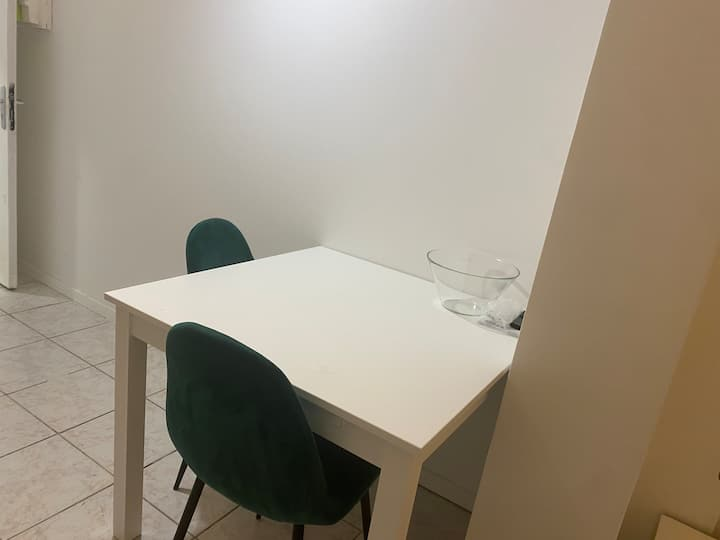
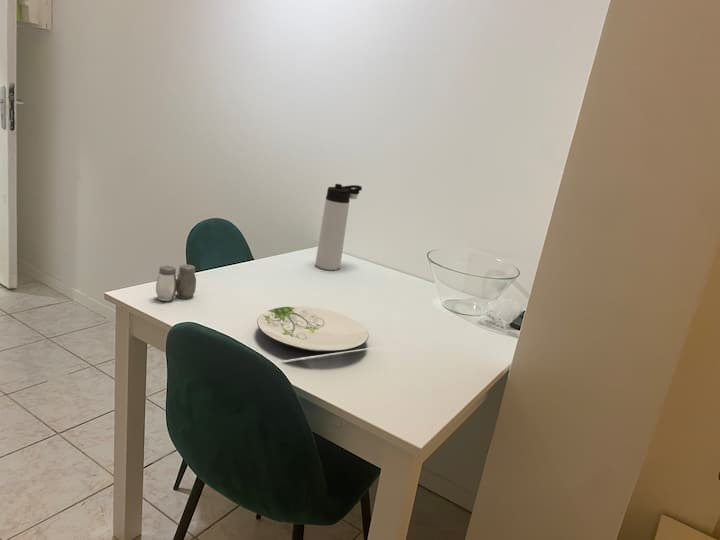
+ plate [256,305,369,353]
+ salt and pepper shaker [155,264,197,302]
+ thermos bottle [315,183,363,271]
